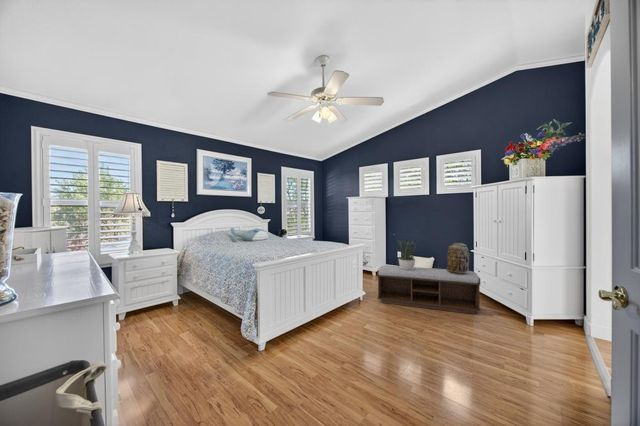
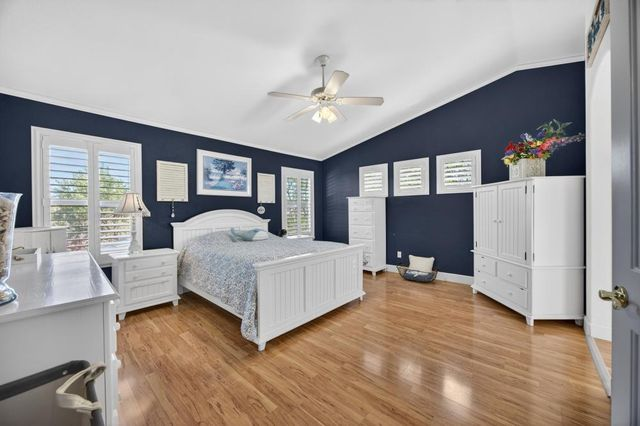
- decorative urn [446,242,471,274]
- bench [376,264,482,315]
- potted plant [397,239,417,270]
